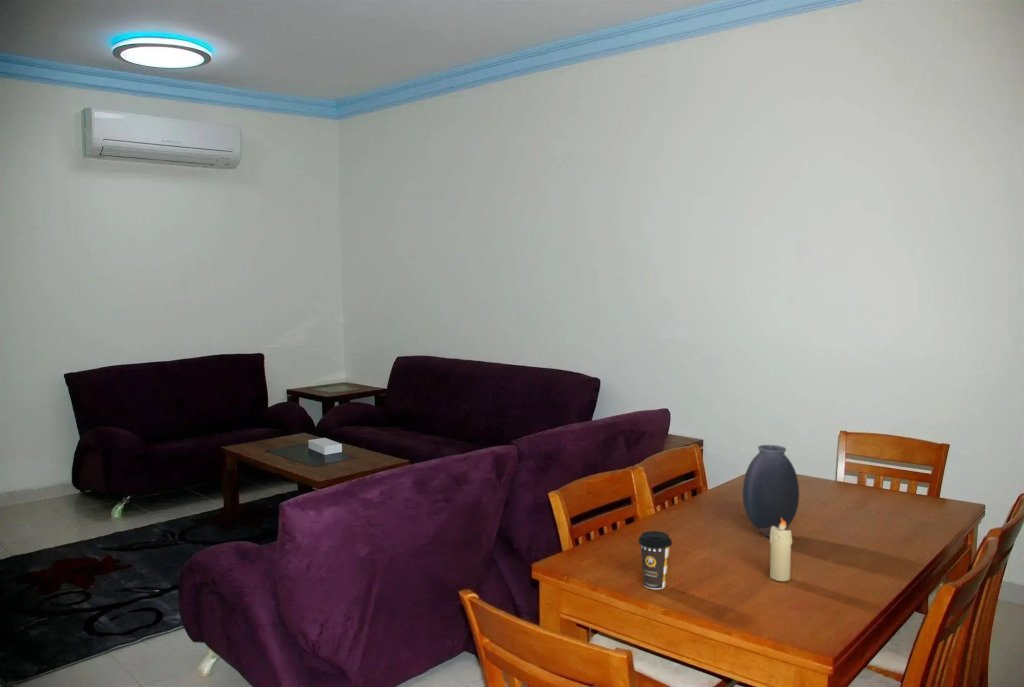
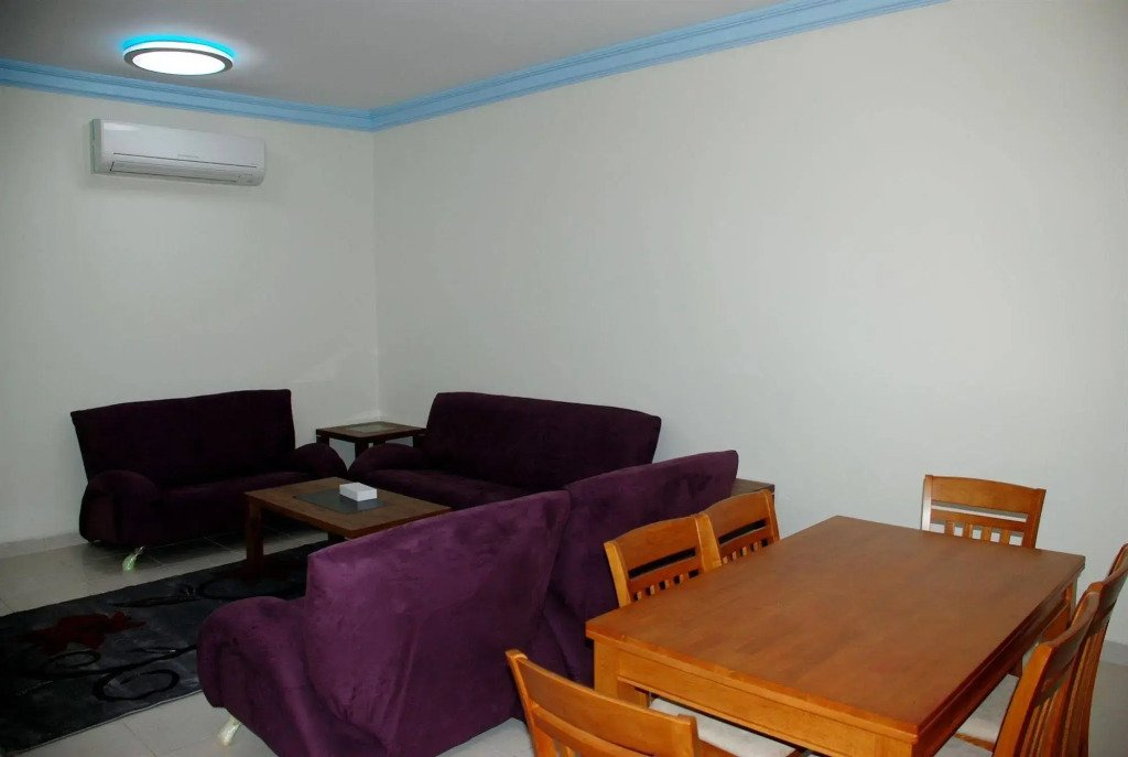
- coffee cup [638,530,673,590]
- vase [742,444,800,538]
- candle [769,518,793,582]
